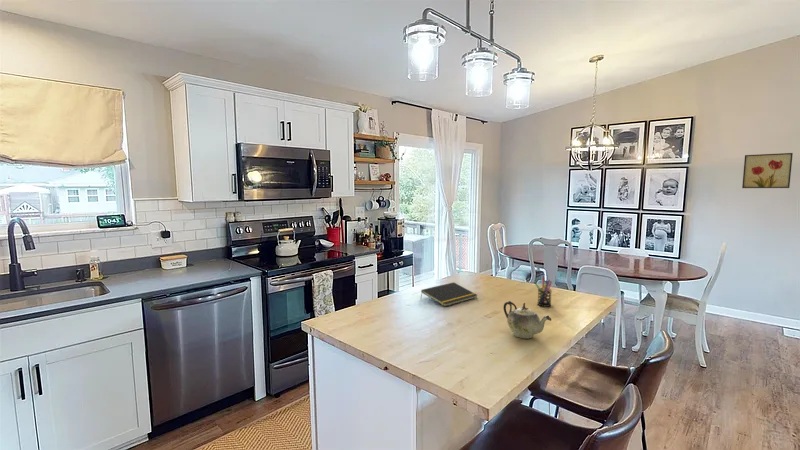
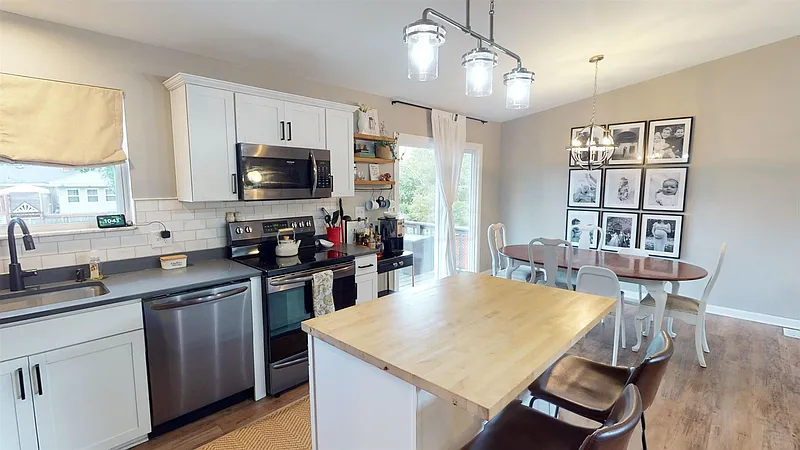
- wall art [741,152,794,189]
- teapot [503,300,552,340]
- notepad [420,281,478,307]
- pen holder [534,276,553,308]
